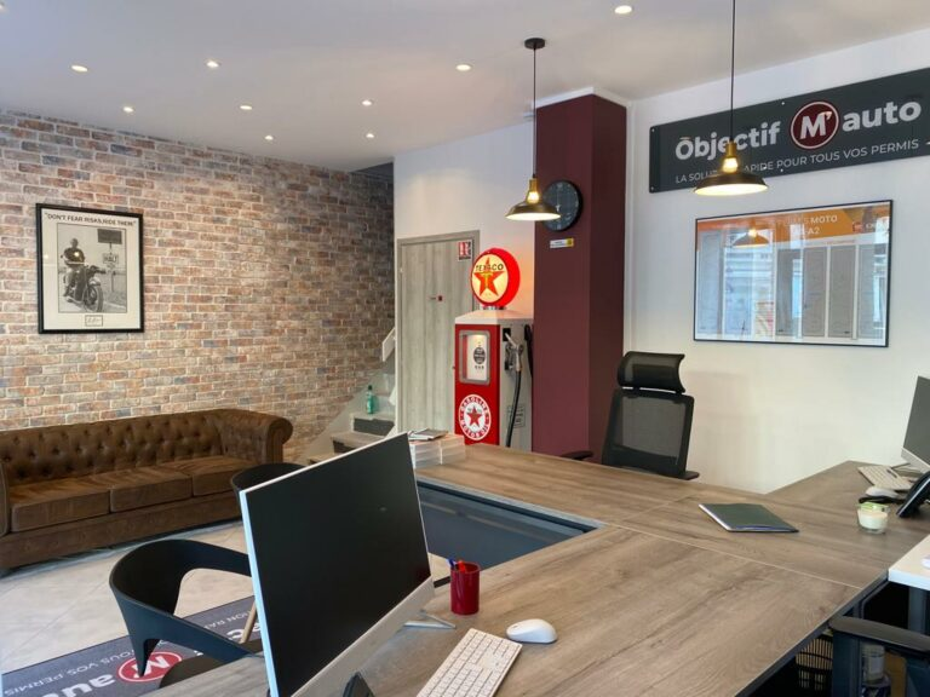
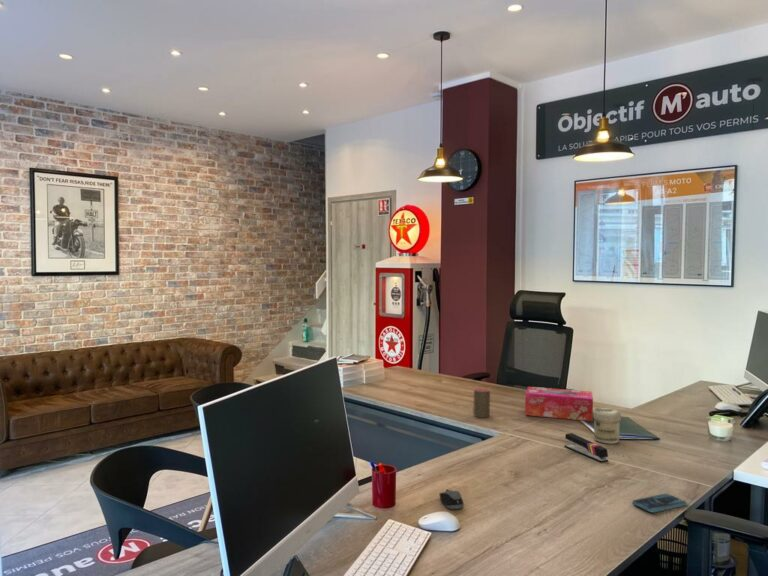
+ cup [472,387,491,418]
+ computer mouse [438,488,465,510]
+ stapler [564,432,609,463]
+ tissue box [524,386,594,422]
+ jar [593,407,622,445]
+ smartphone [631,493,688,514]
